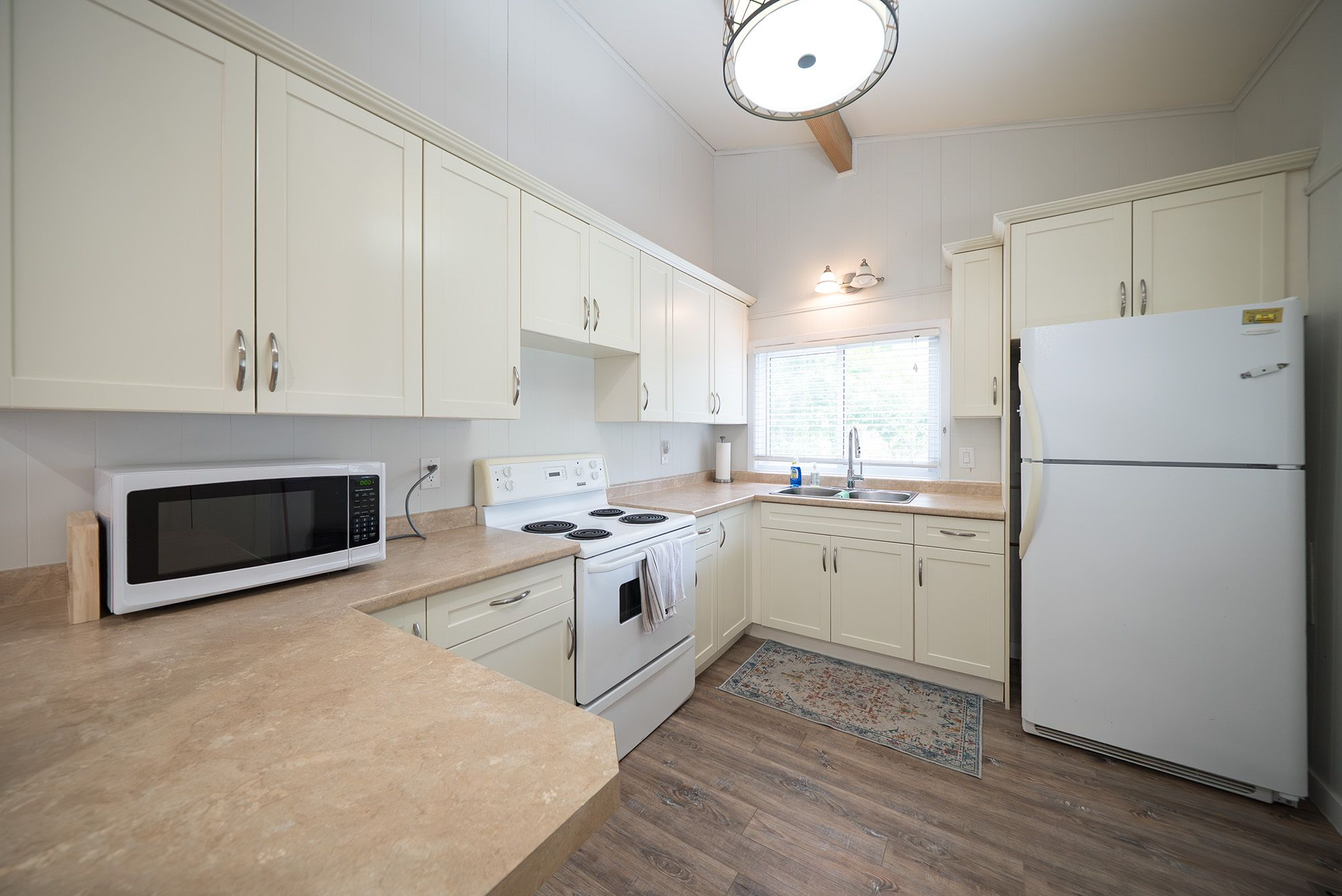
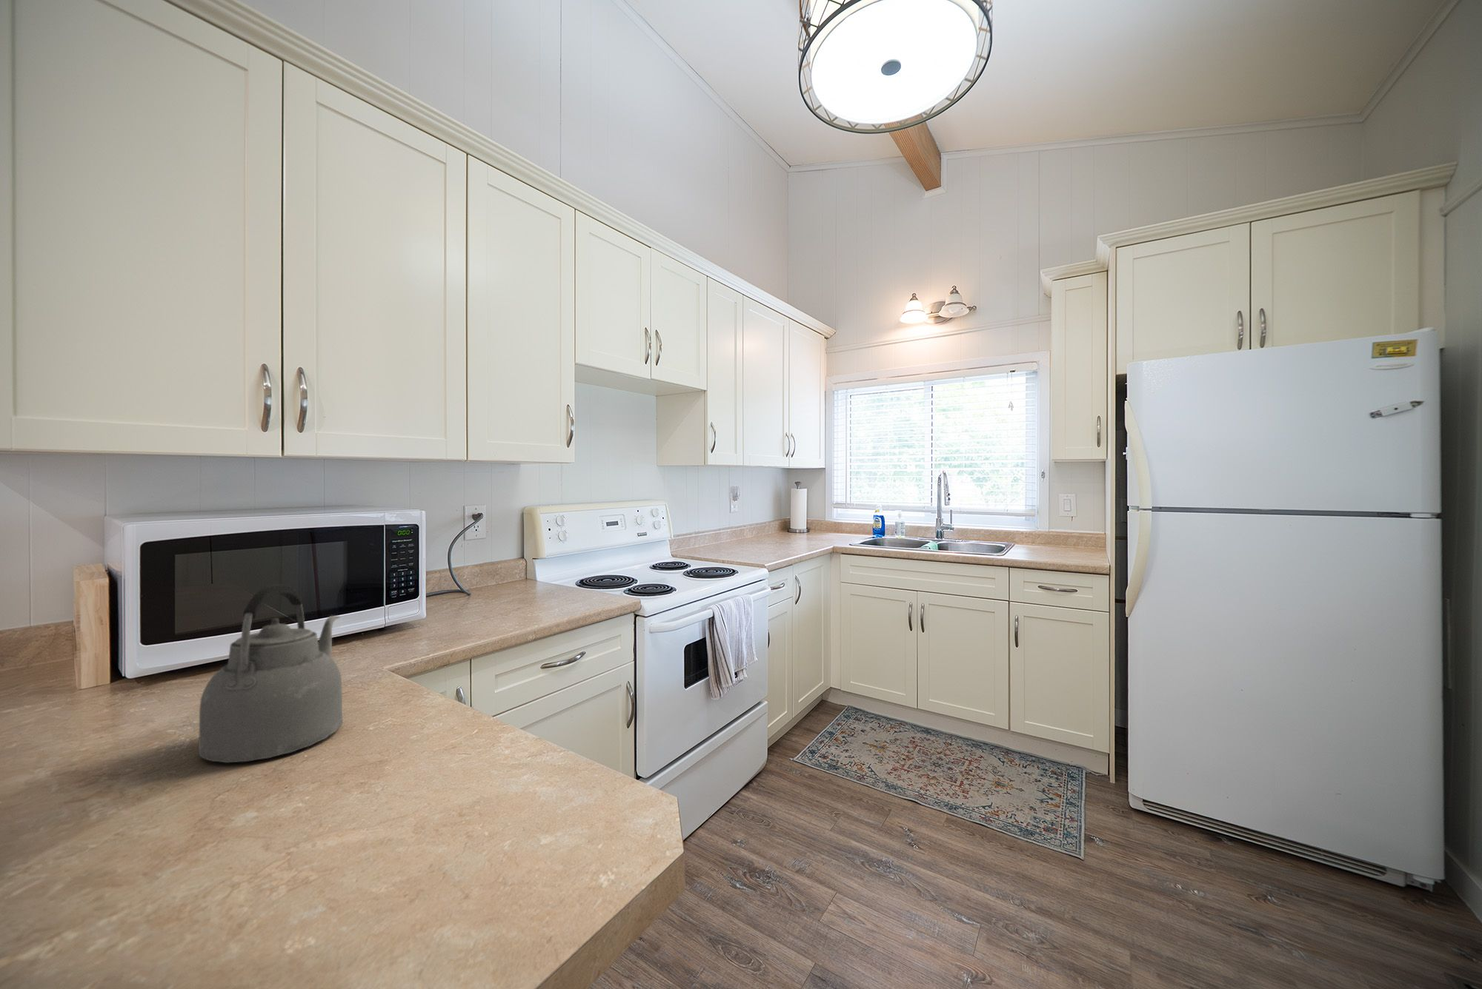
+ kettle [198,584,343,764]
